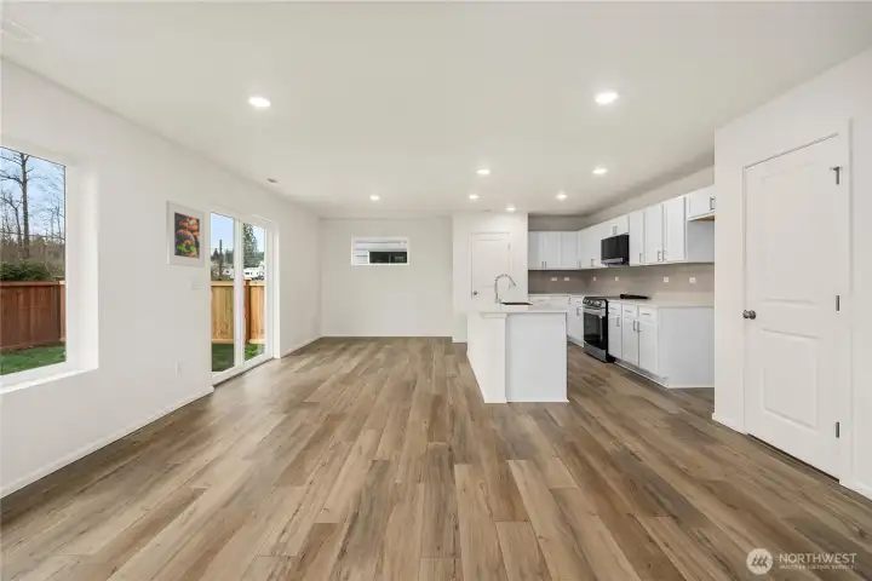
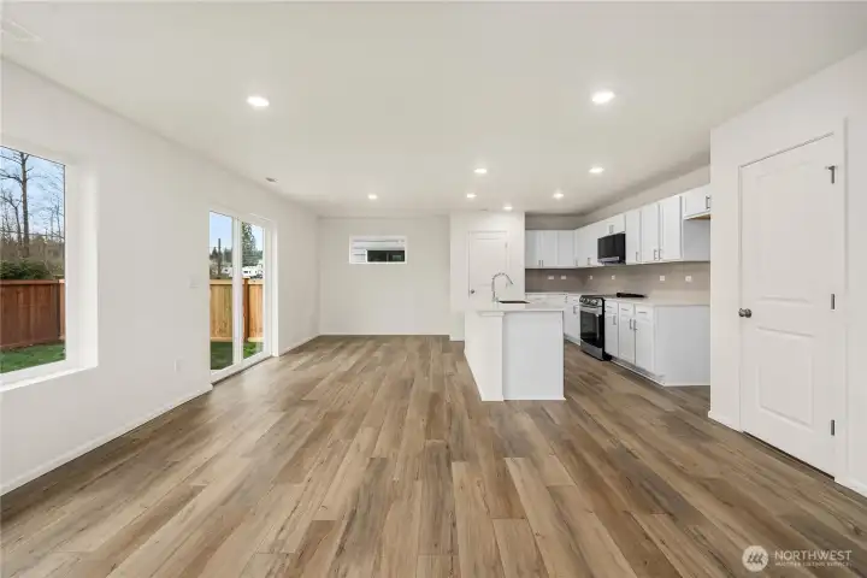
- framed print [165,200,206,269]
